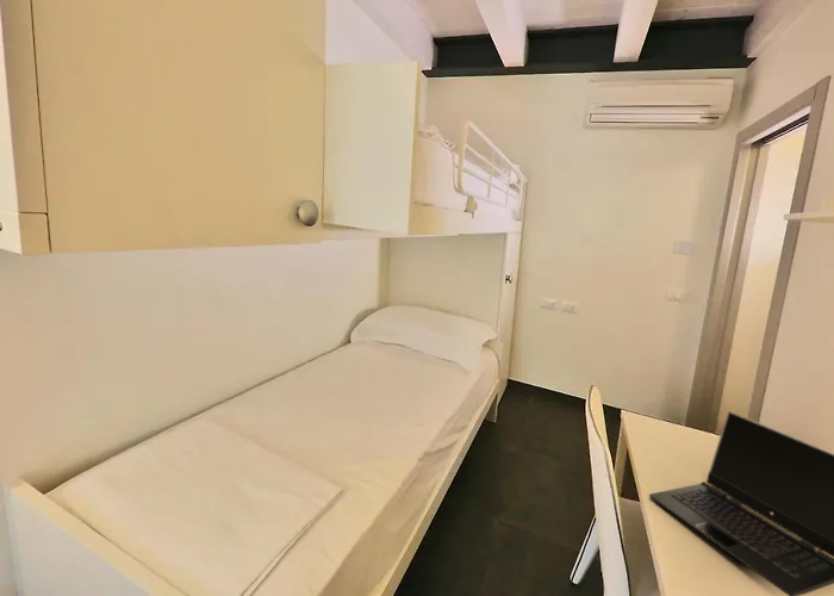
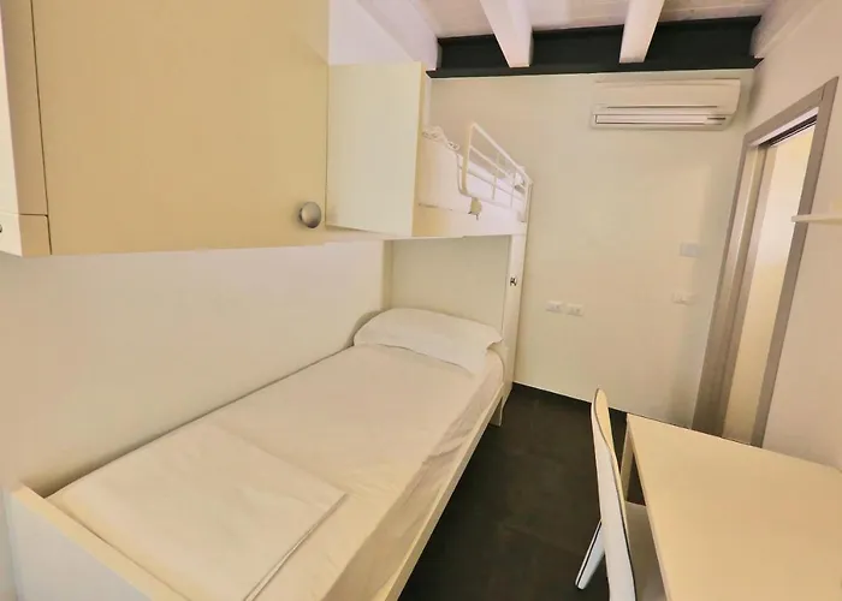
- laptop computer [648,410,834,596]
